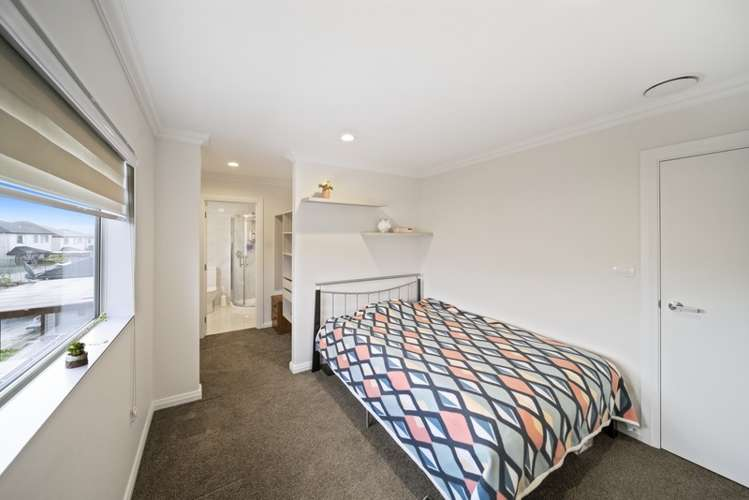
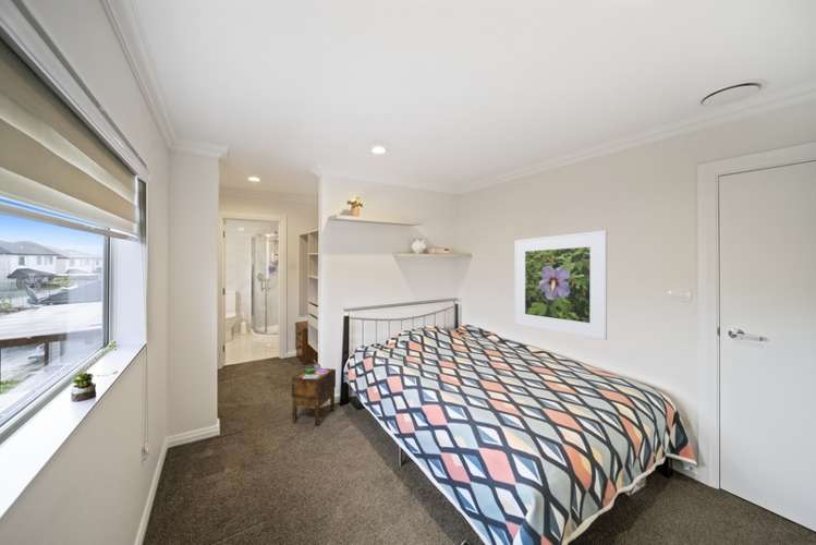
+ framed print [513,229,608,341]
+ nightstand [291,359,337,426]
